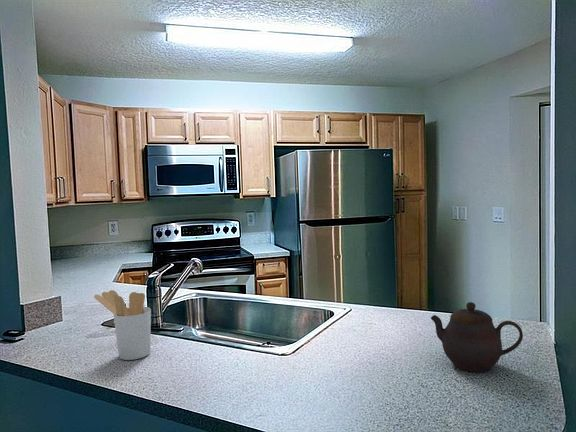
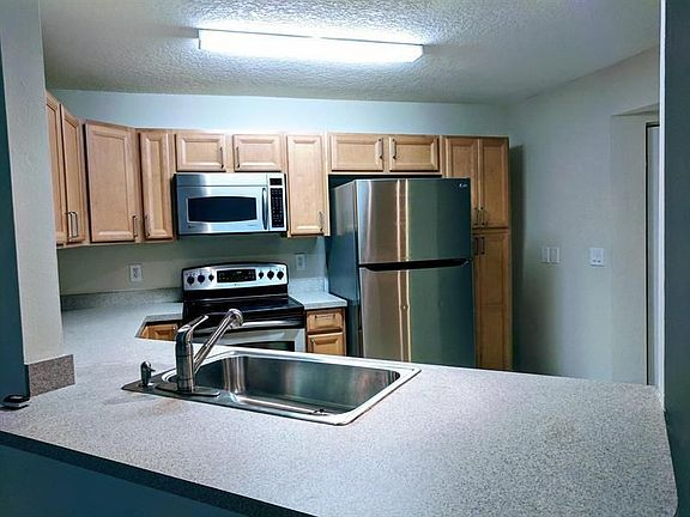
- teapot [430,301,524,373]
- utensil holder [93,289,152,361]
